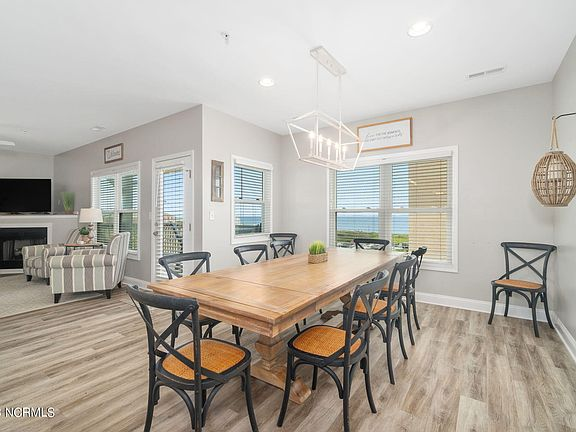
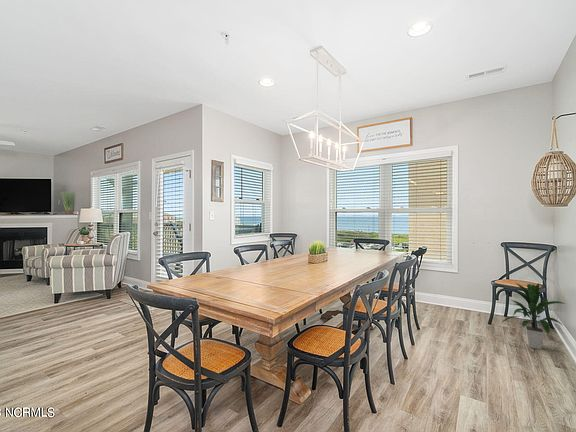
+ indoor plant [502,282,566,350]
